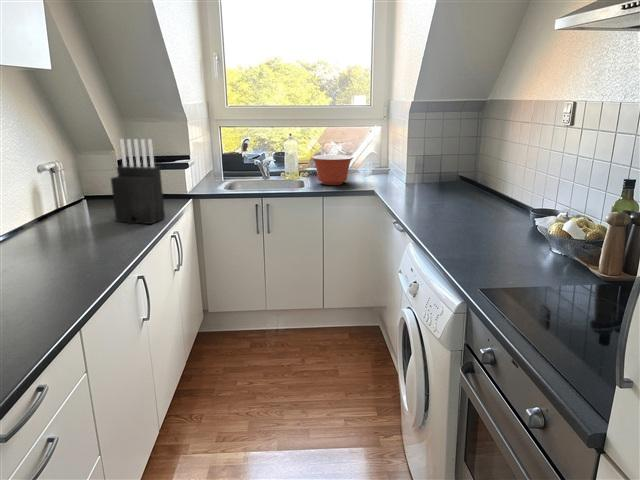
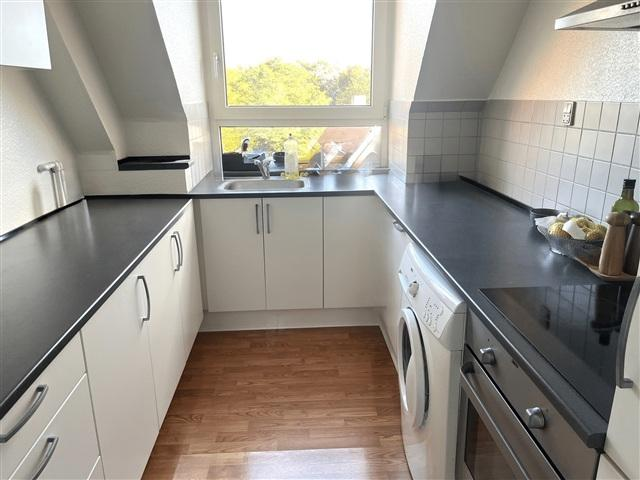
- mixing bowl [311,154,354,186]
- knife block [110,138,166,225]
